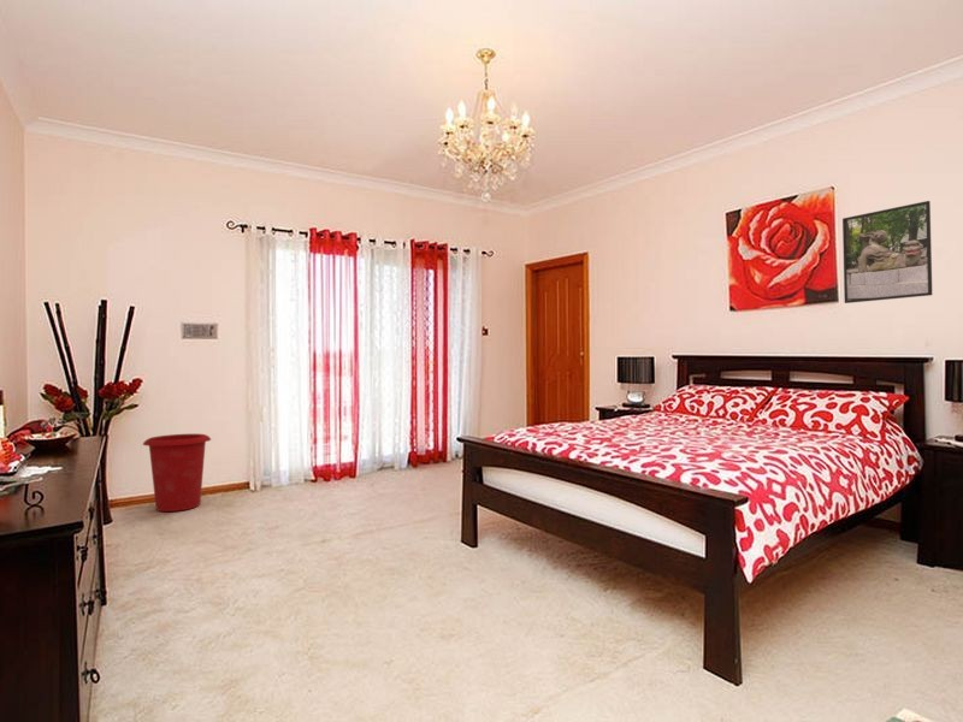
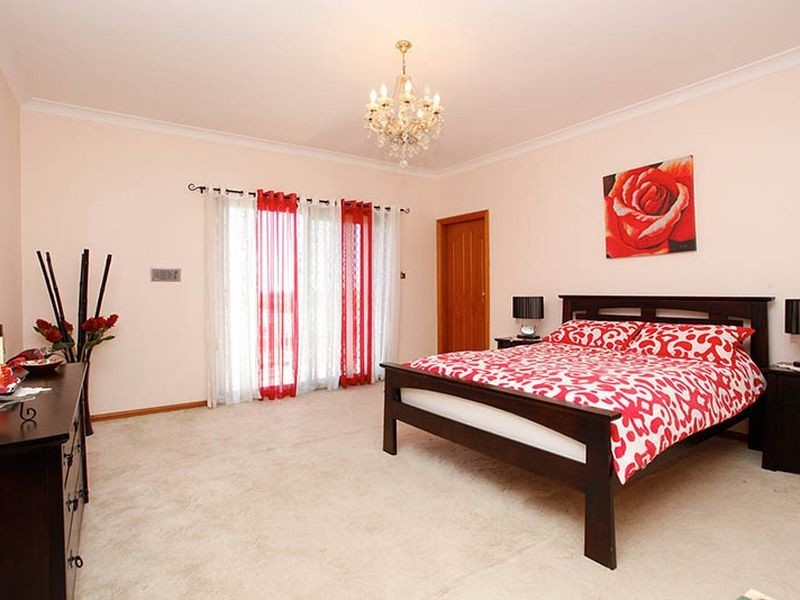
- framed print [841,200,934,304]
- waste bin [142,433,212,513]
